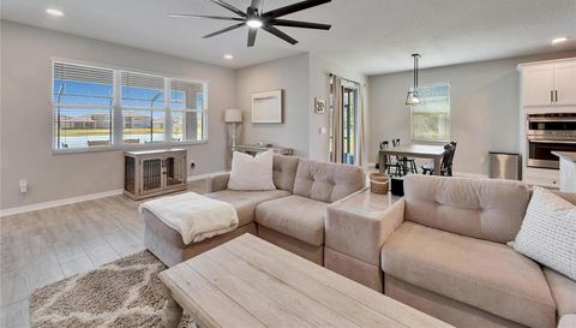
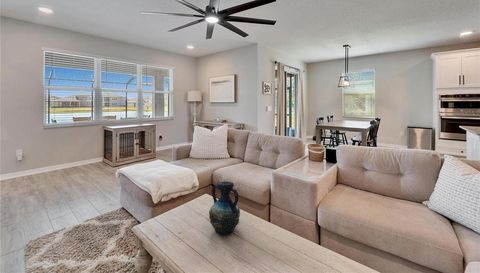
+ vase [208,180,241,235]
